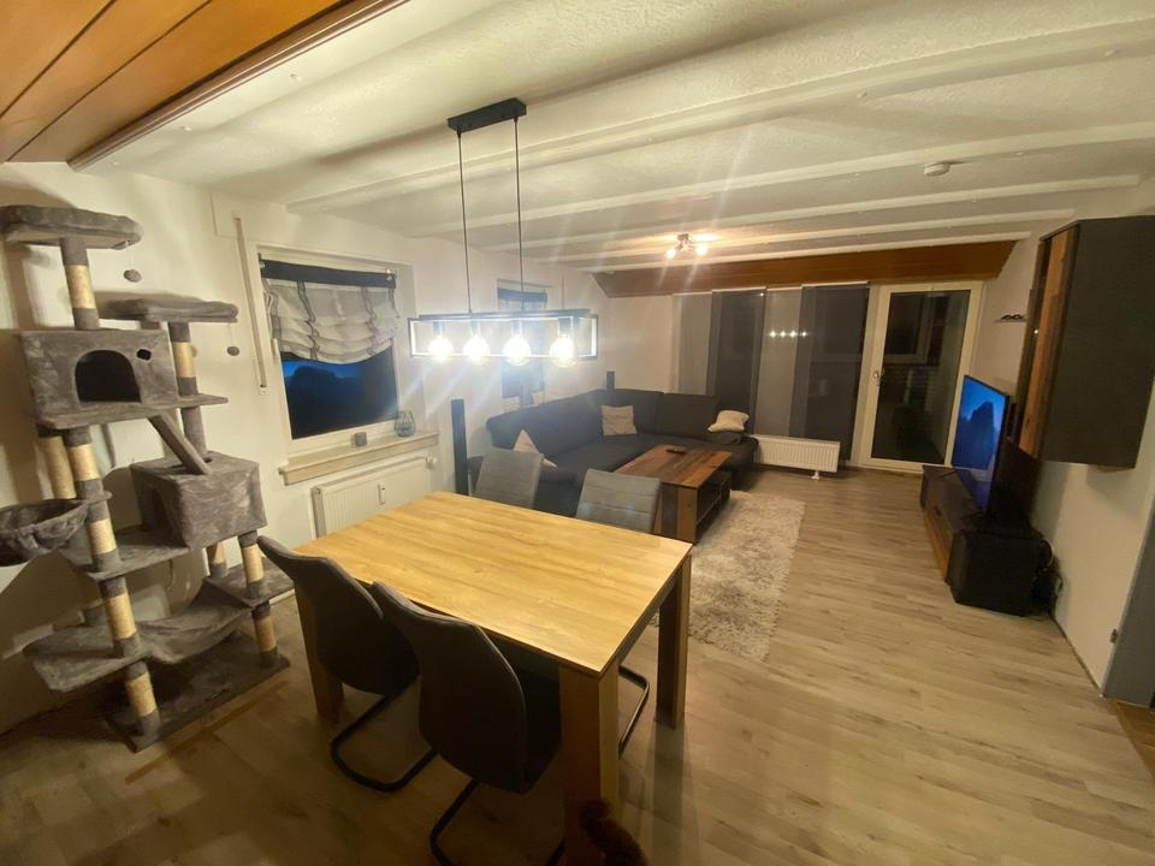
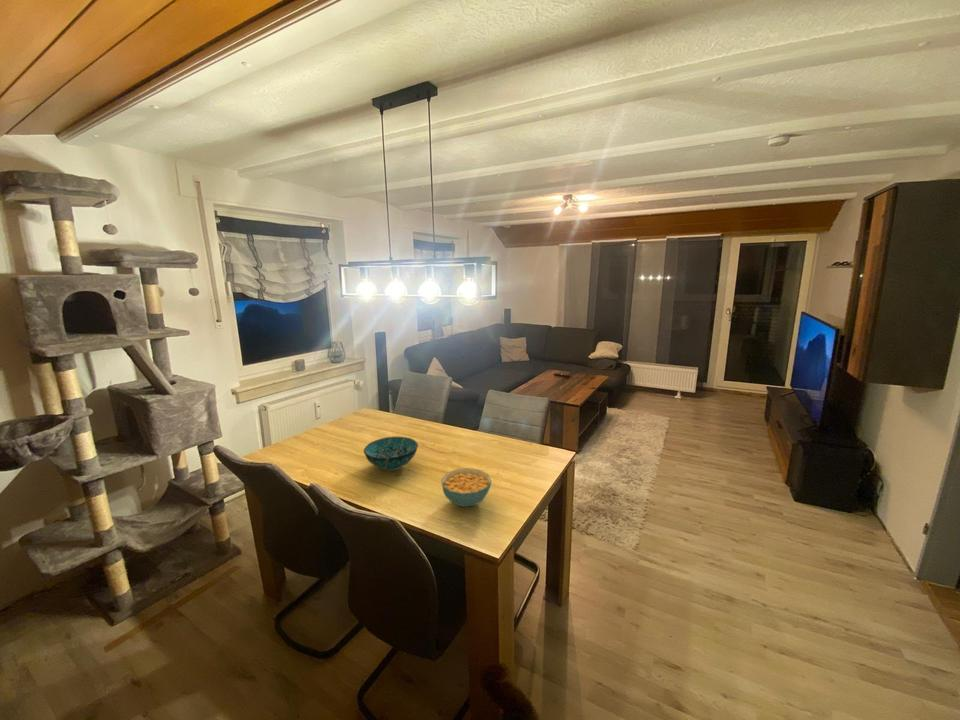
+ cereal bowl [440,467,492,508]
+ decorative bowl [363,436,419,471]
